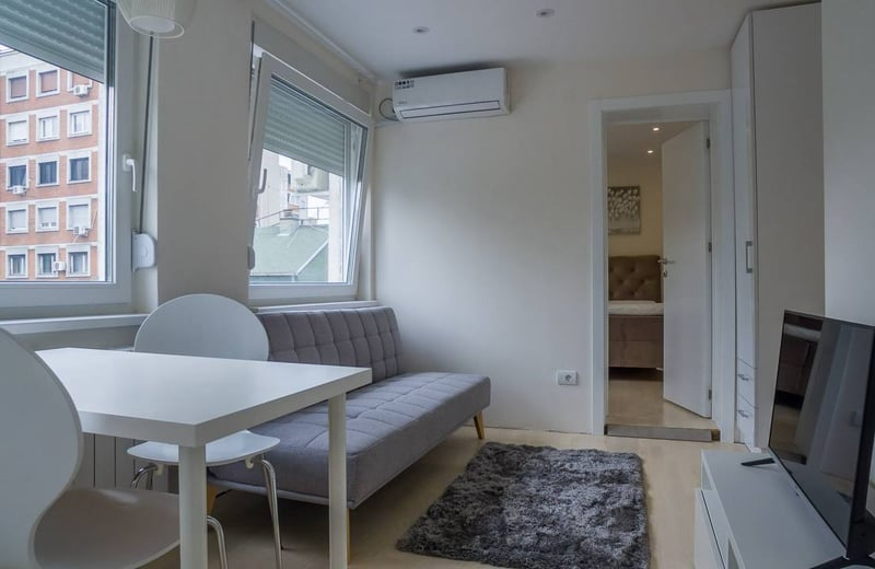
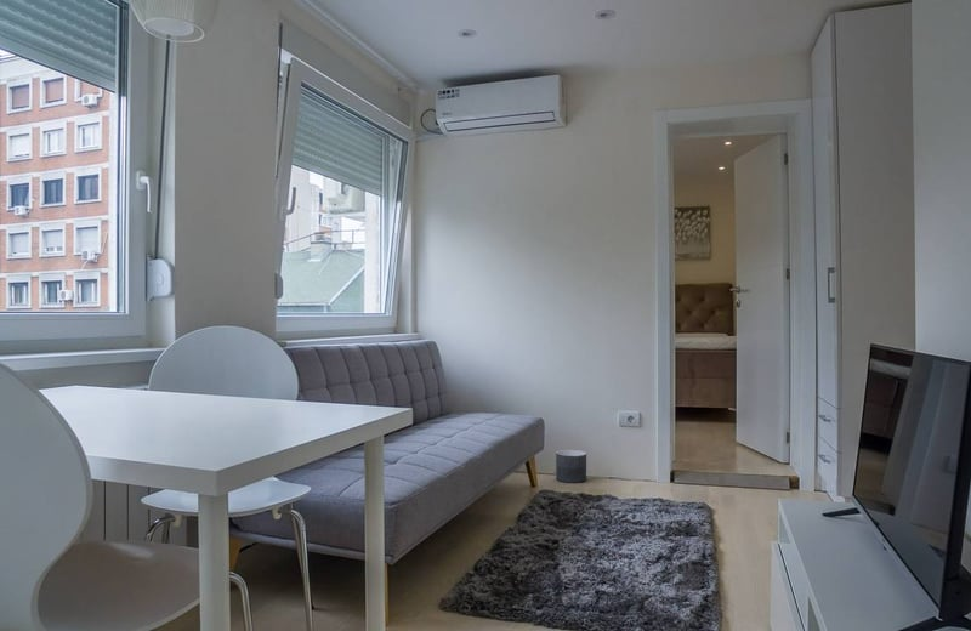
+ planter [555,449,587,484]
